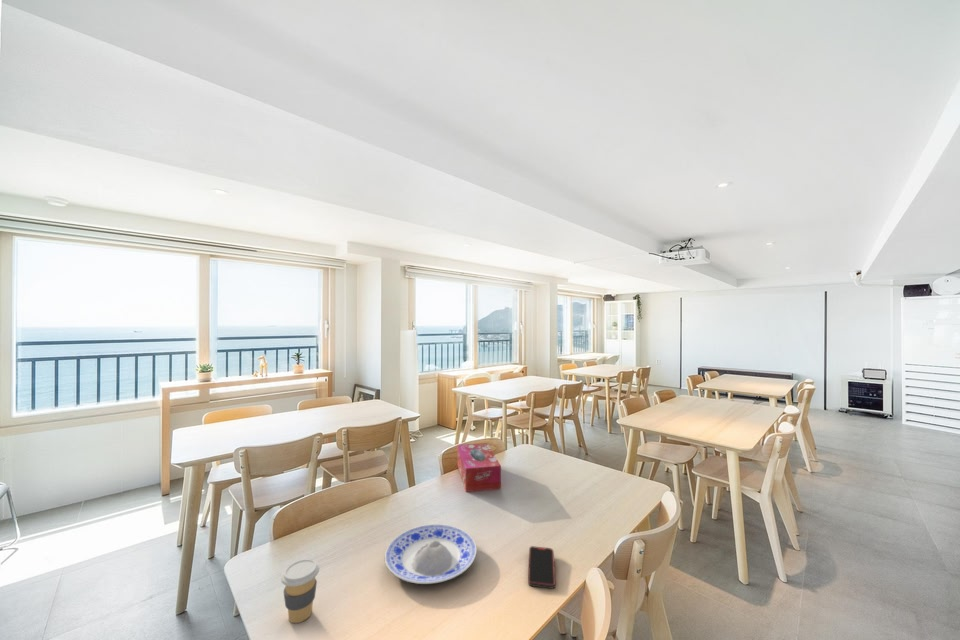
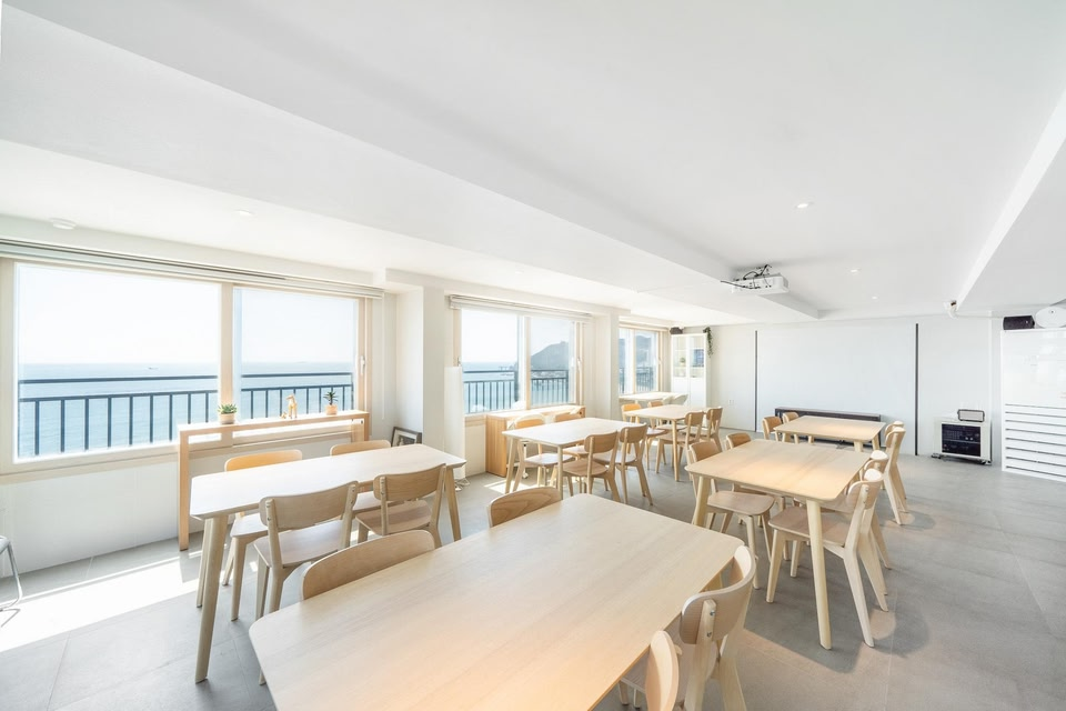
- tissue box [456,442,502,493]
- coffee cup [280,558,320,624]
- plate [384,523,478,585]
- smartphone [527,545,556,590]
